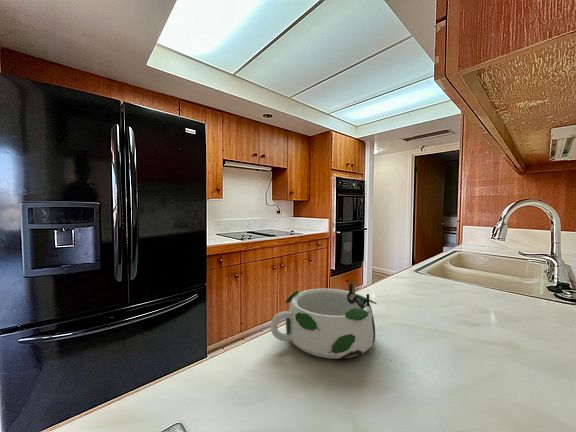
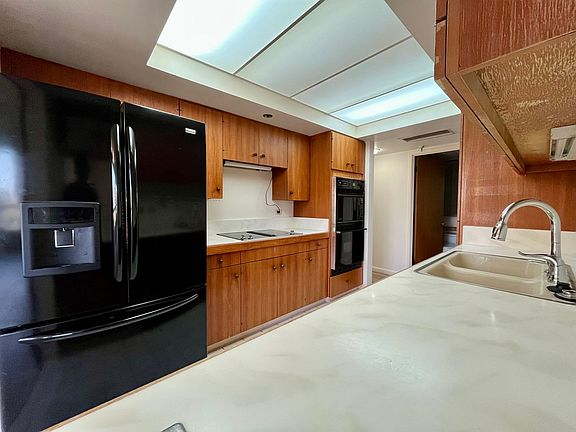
- bowl [270,282,378,360]
